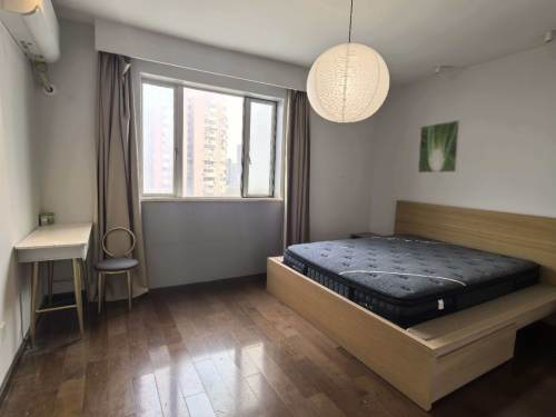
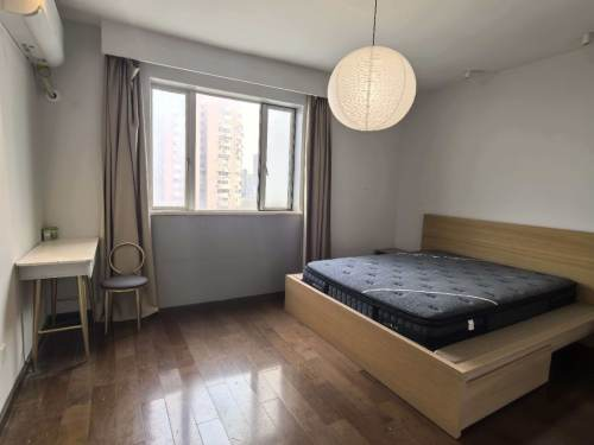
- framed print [417,119,461,175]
